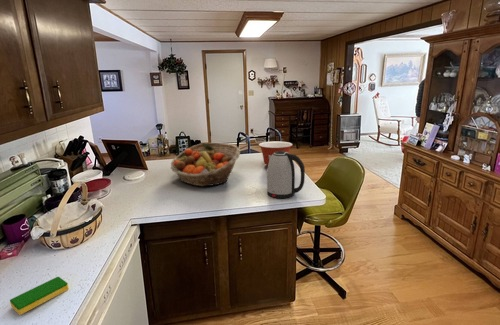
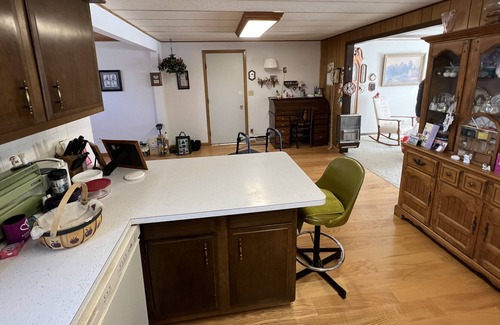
- fruit basket [170,142,241,187]
- mixing bowl [258,141,294,167]
- dish sponge [9,276,70,316]
- kettle [266,151,306,199]
